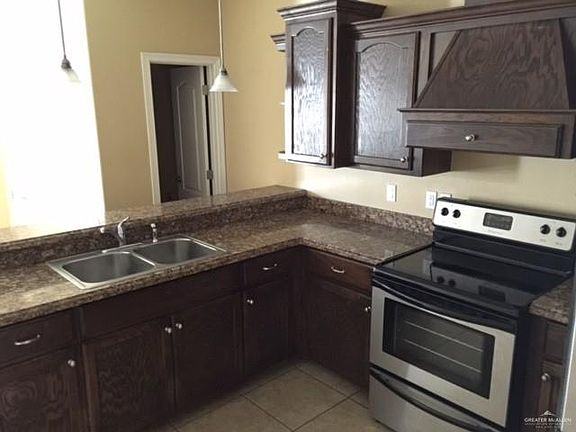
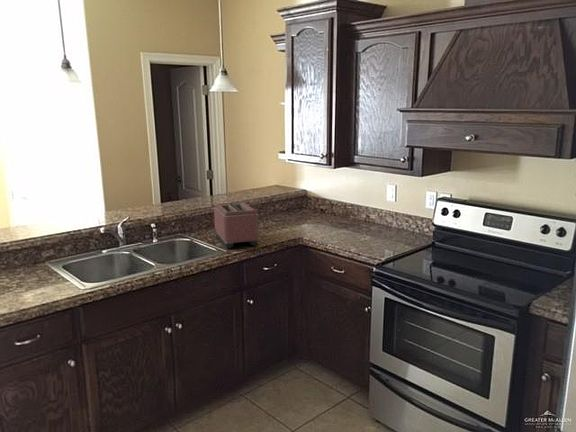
+ toaster [213,201,259,249]
